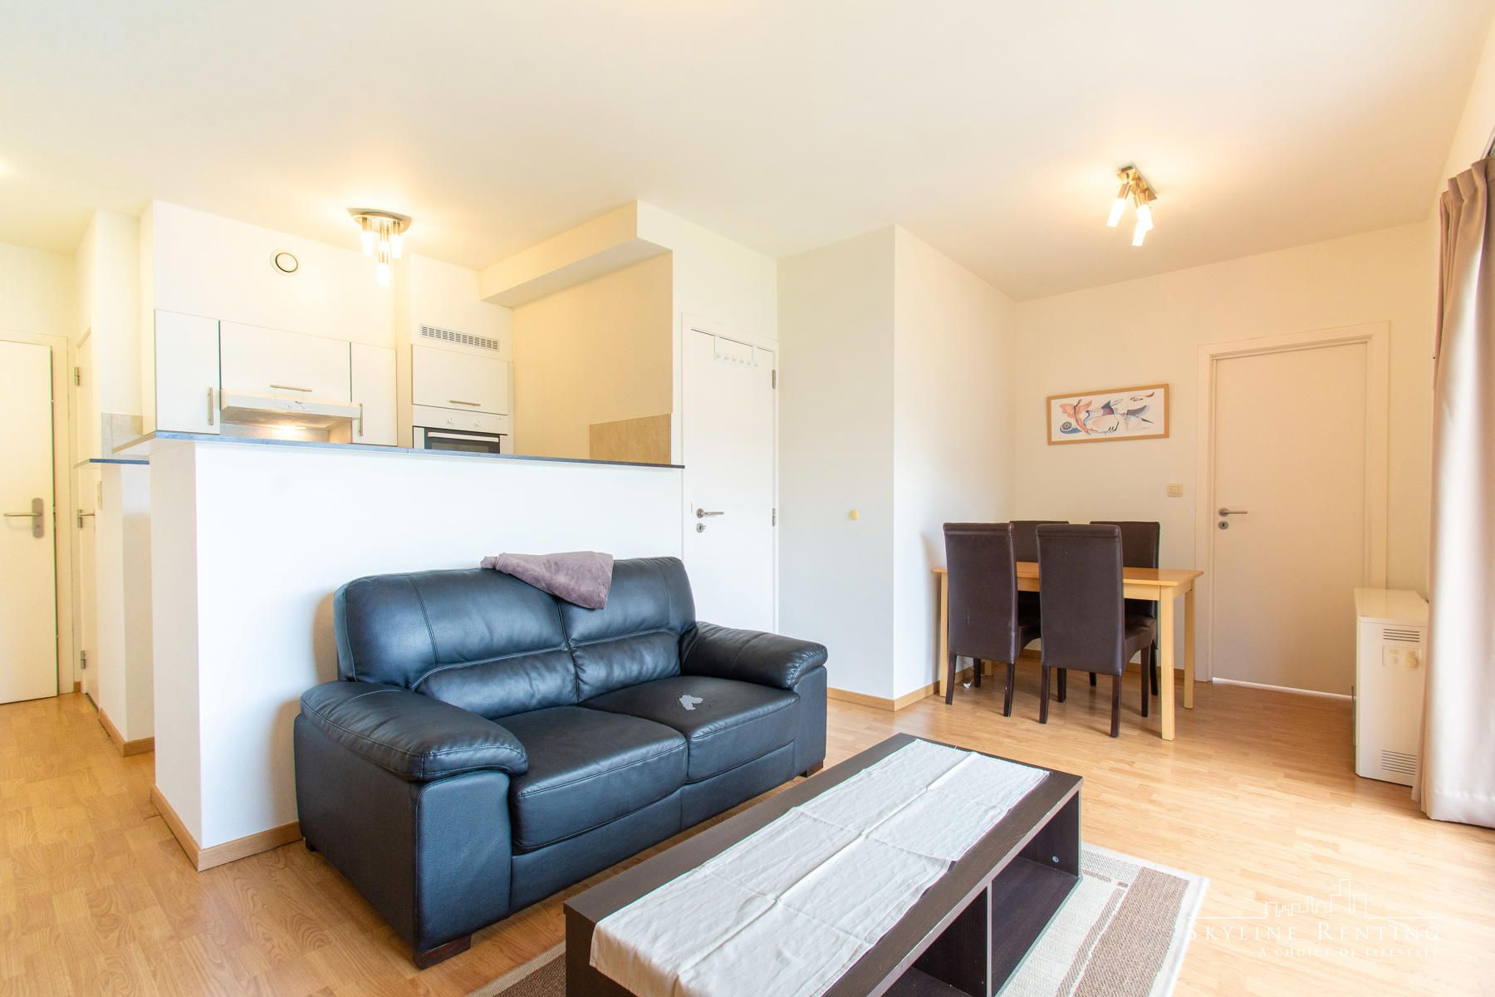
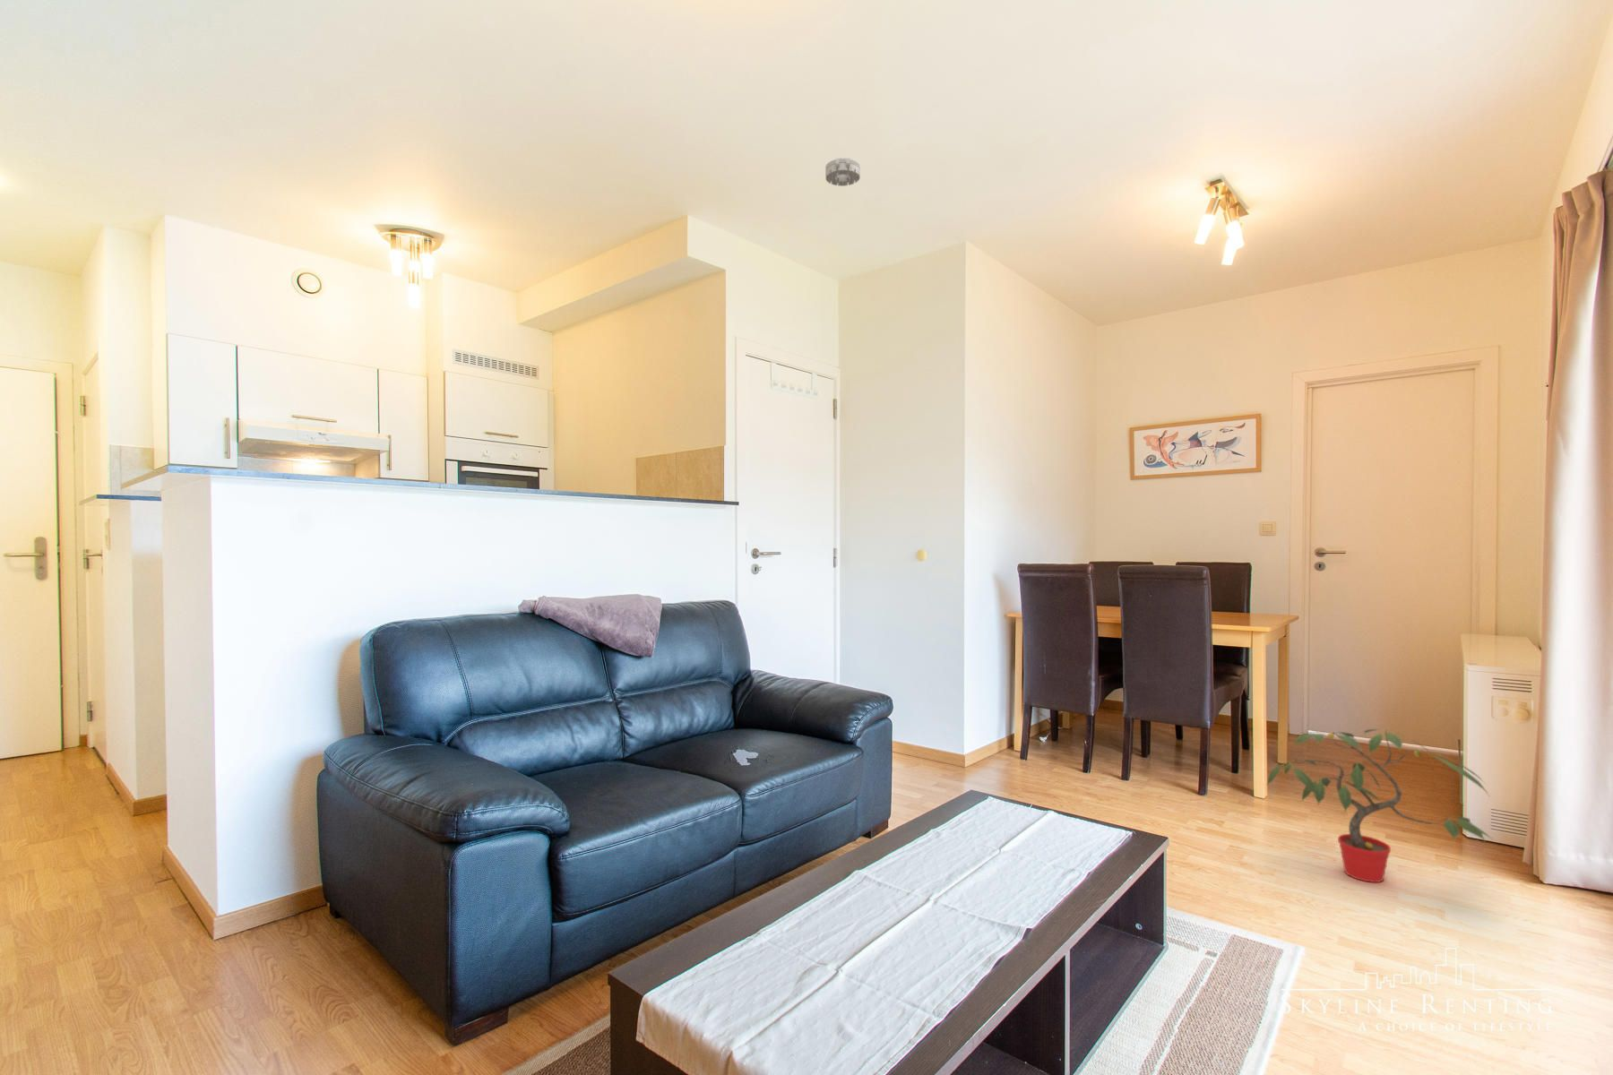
+ potted plant [1265,728,1493,883]
+ smoke detector [825,157,862,187]
